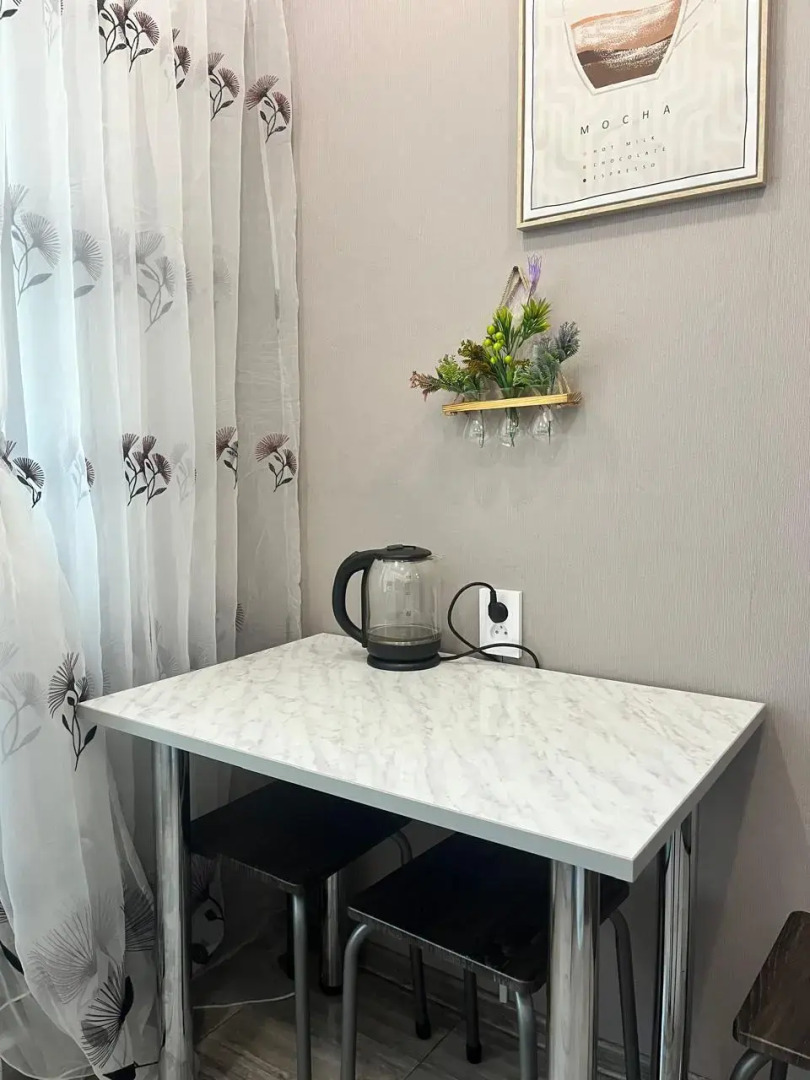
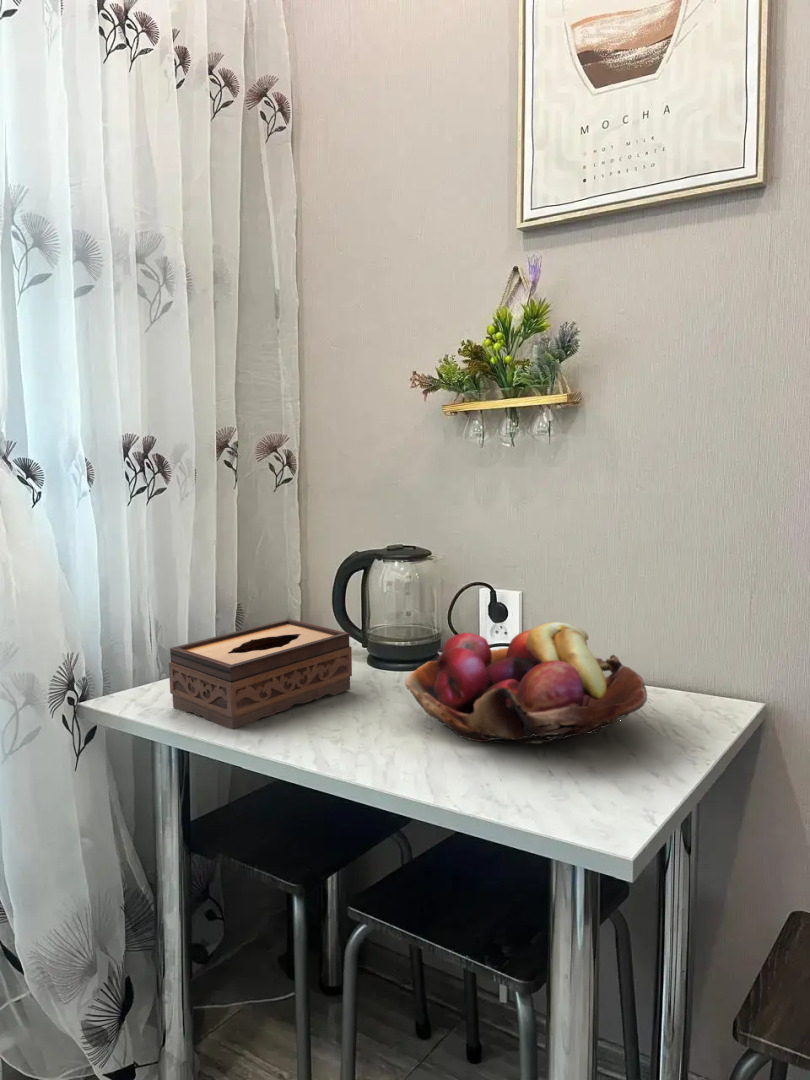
+ fruit basket [404,621,649,745]
+ tissue box [168,618,353,730]
